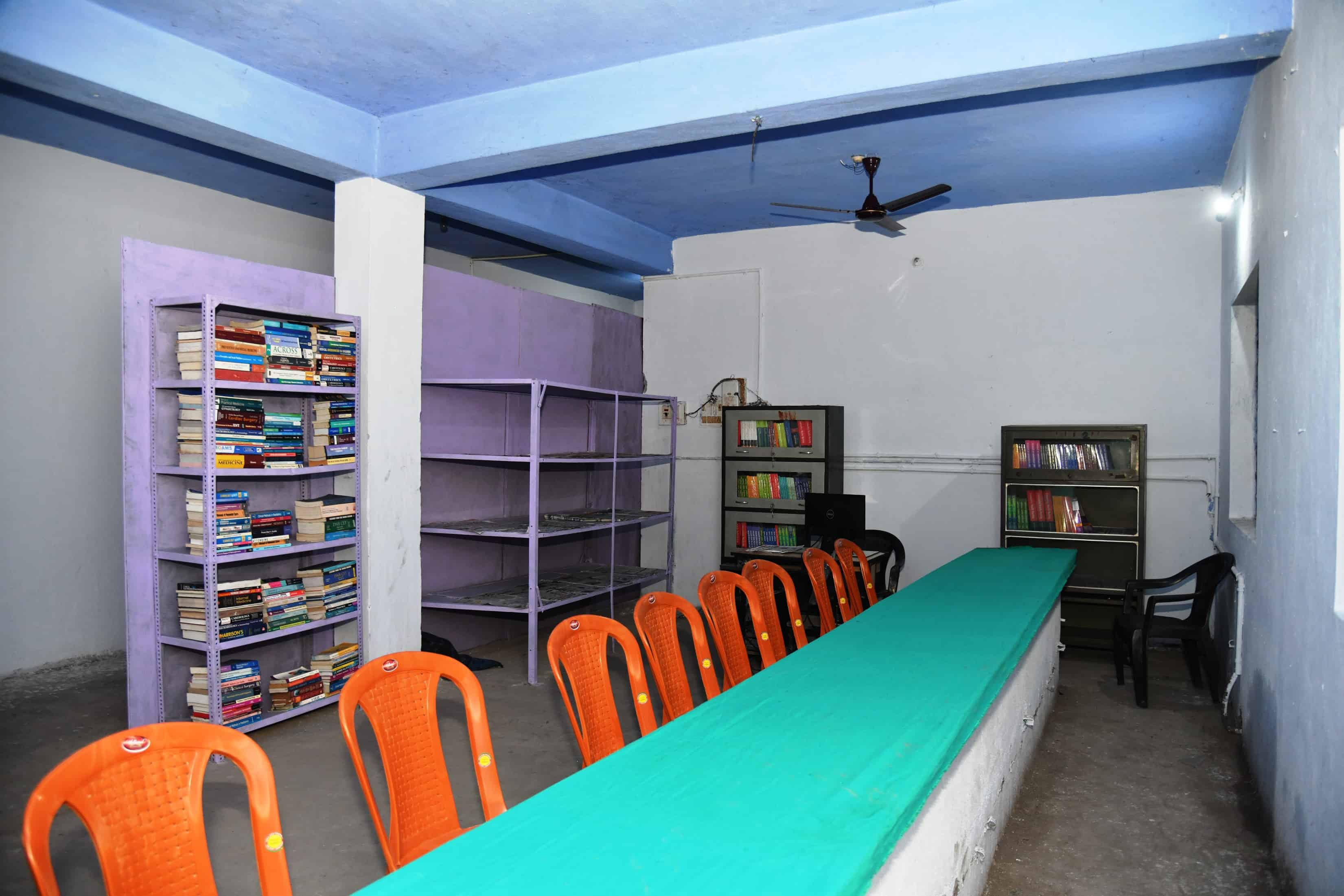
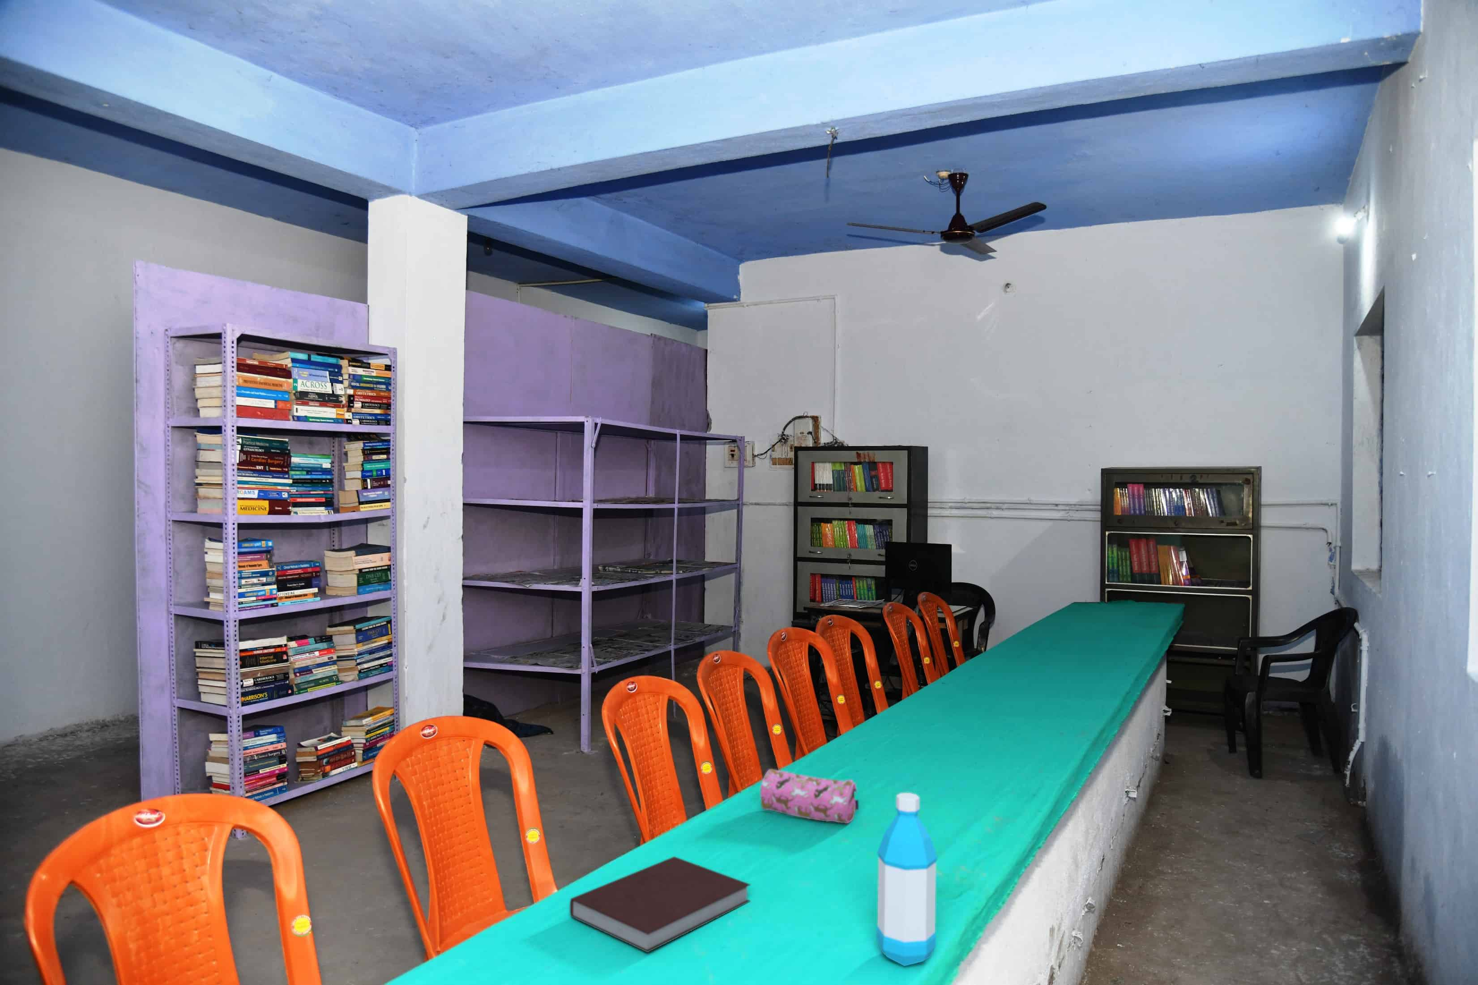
+ water bottle [876,793,938,966]
+ notebook [570,855,751,953]
+ pencil case [760,768,859,824]
